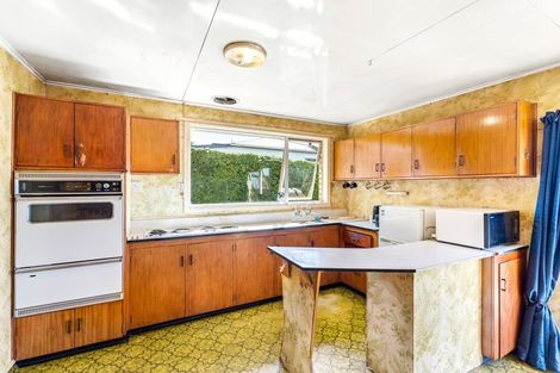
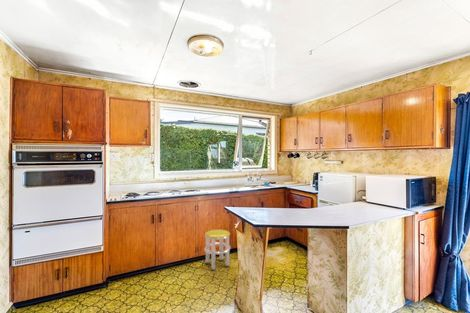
+ stool [203,229,232,271]
